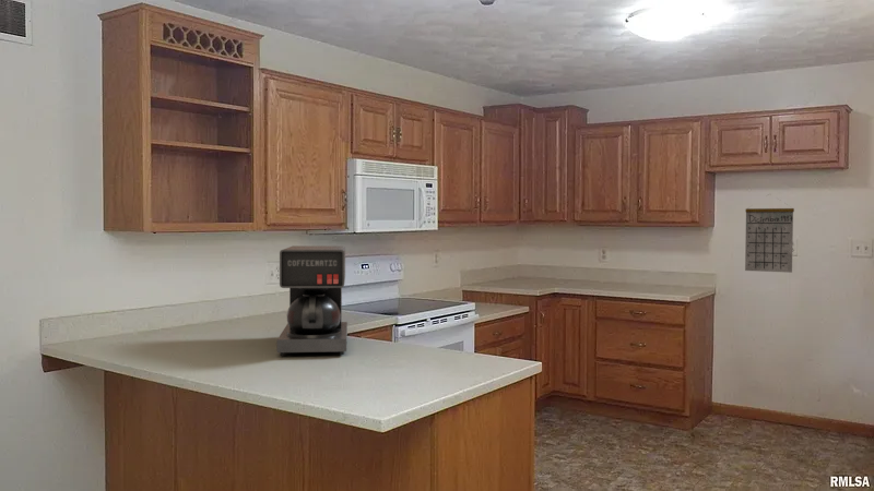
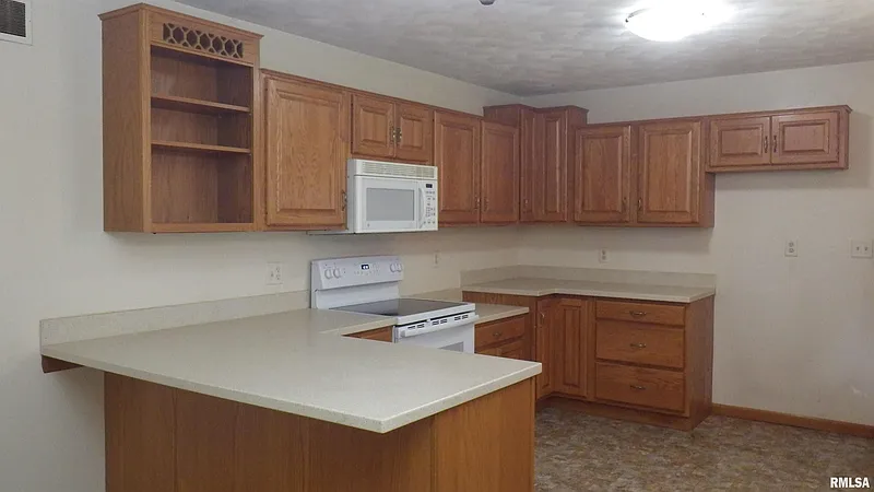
- calendar [744,193,795,274]
- coffee maker [276,244,349,357]
